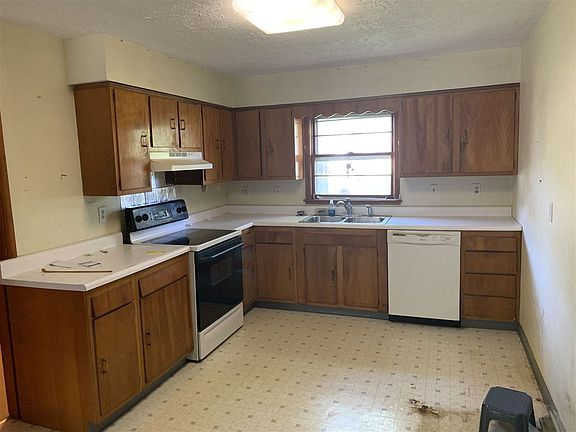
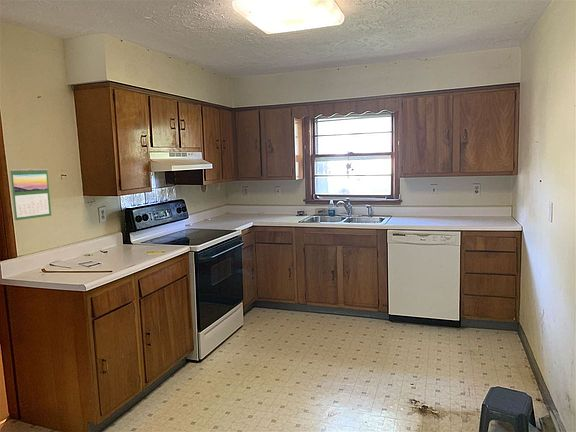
+ calendar [9,167,52,221]
